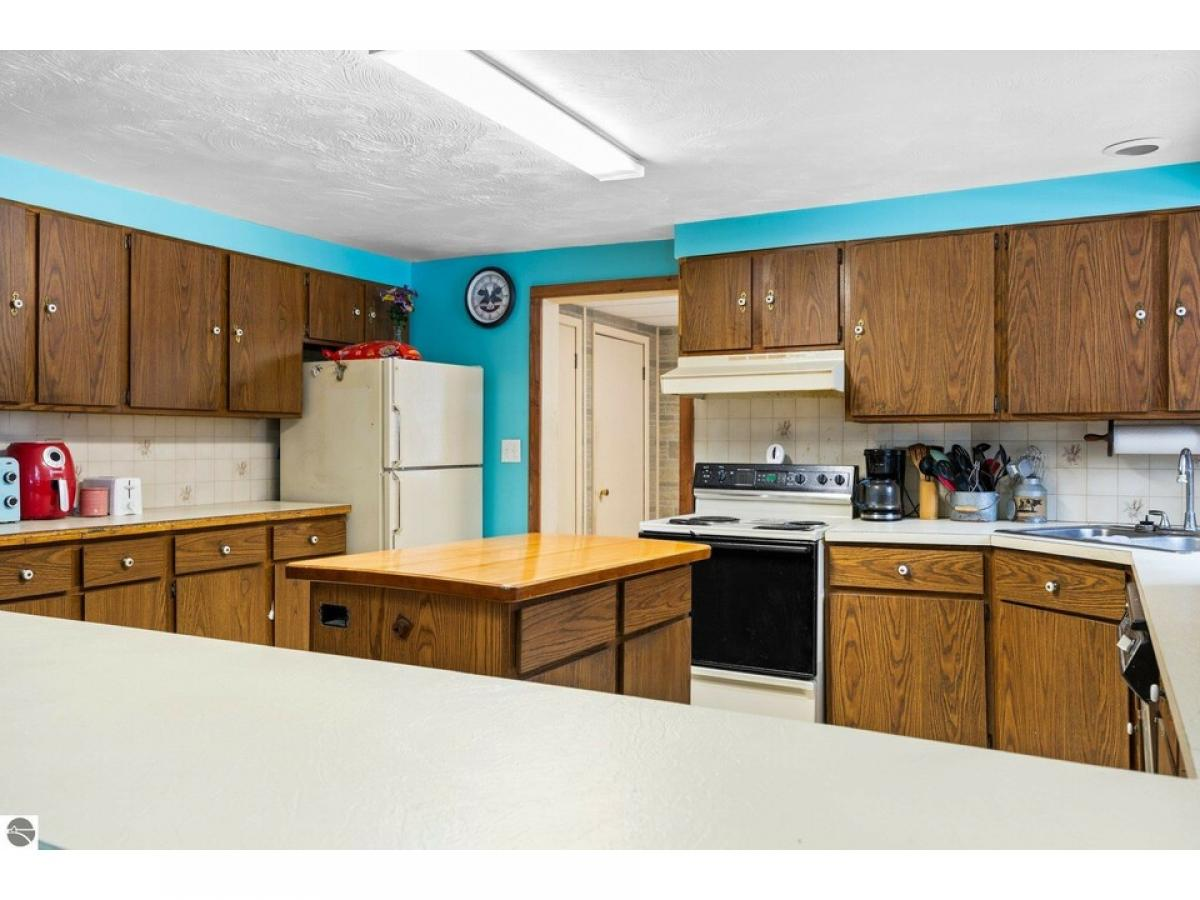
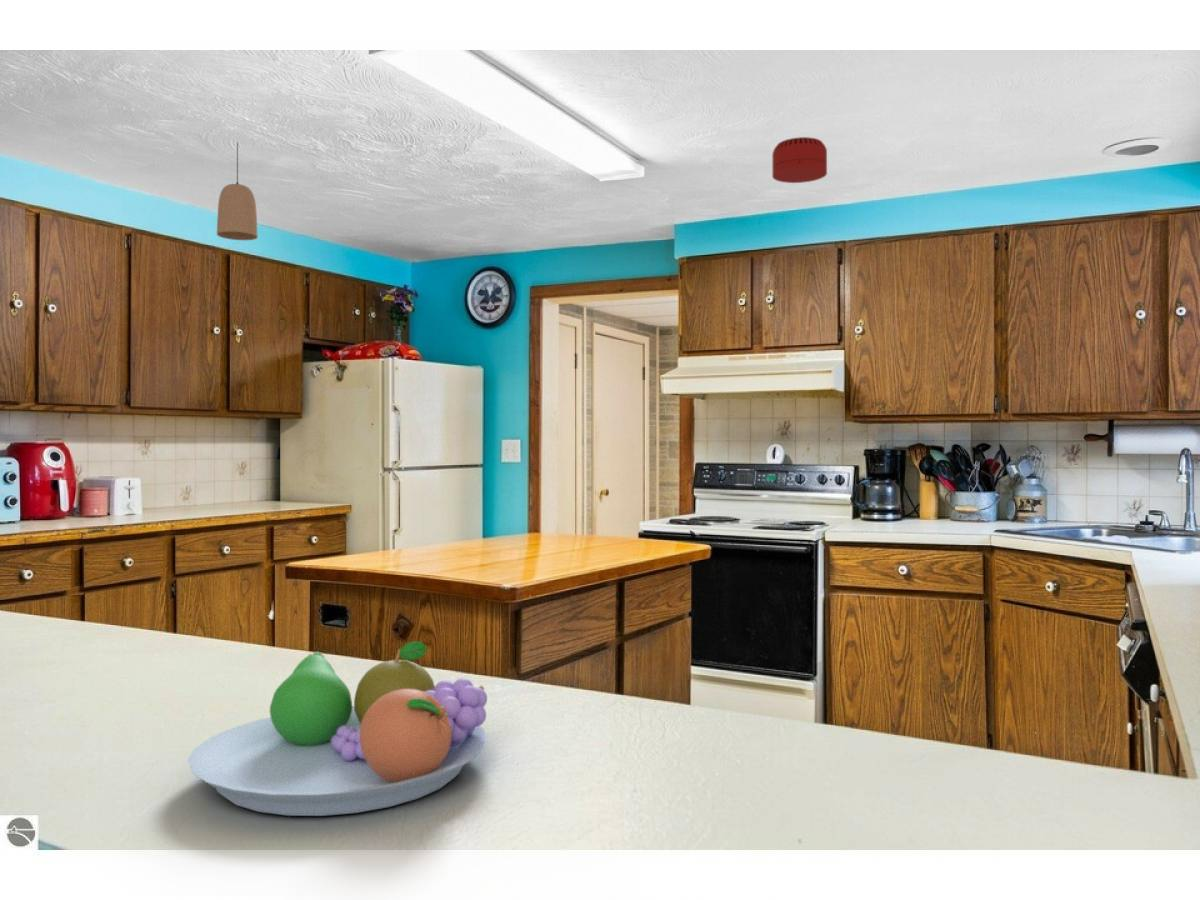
+ pendant light [216,141,259,241]
+ fruit bowl [187,640,488,817]
+ smoke detector [771,136,828,184]
